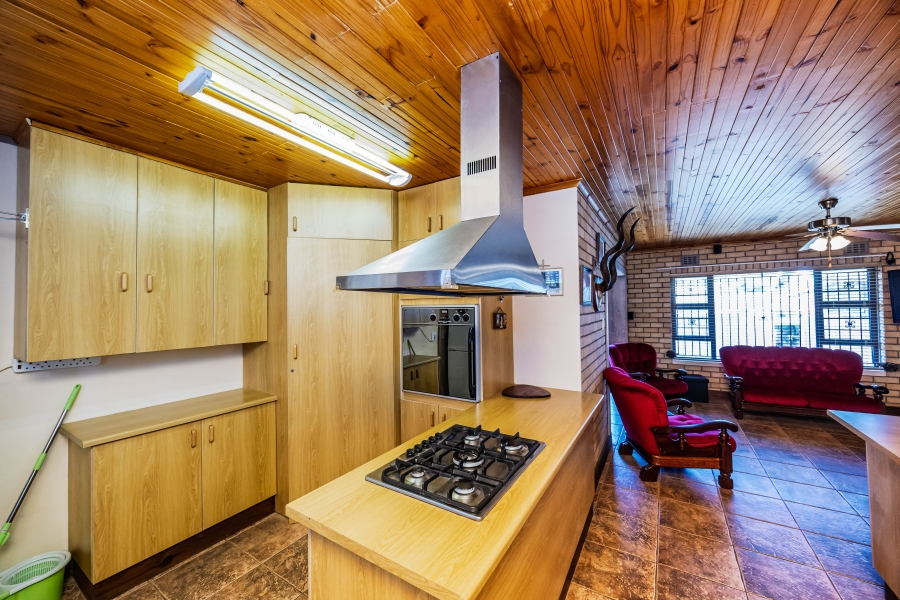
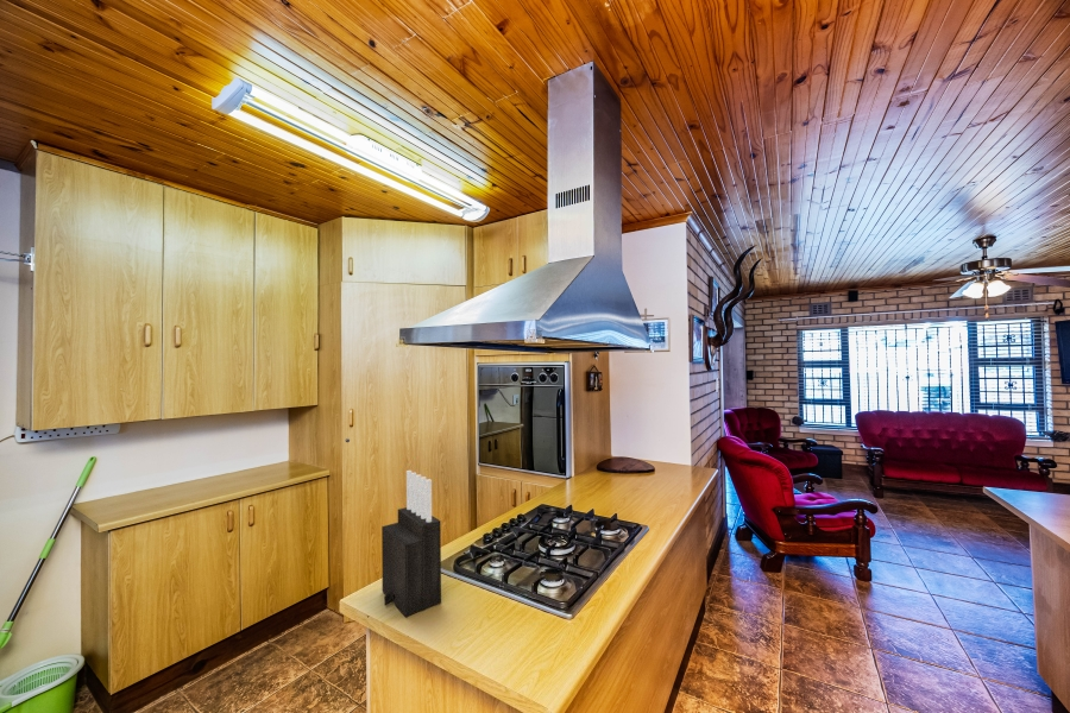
+ knife block [380,469,442,618]
